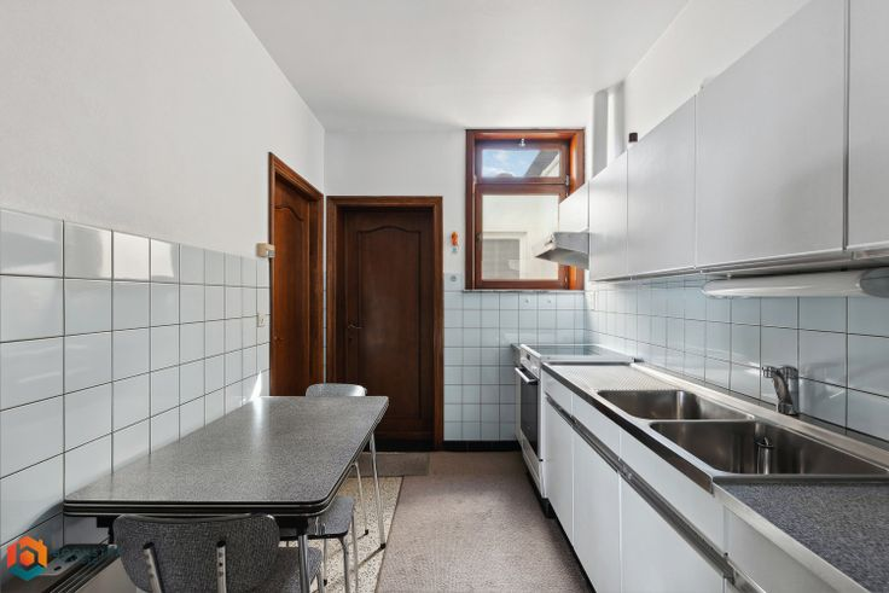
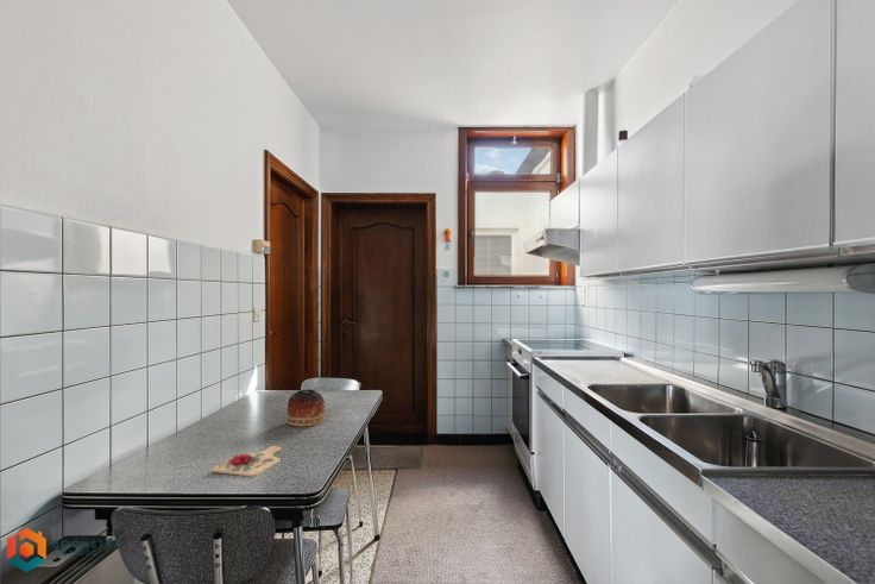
+ bowl [287,389,326,428]
+ cutting board [210,445,283,478]
